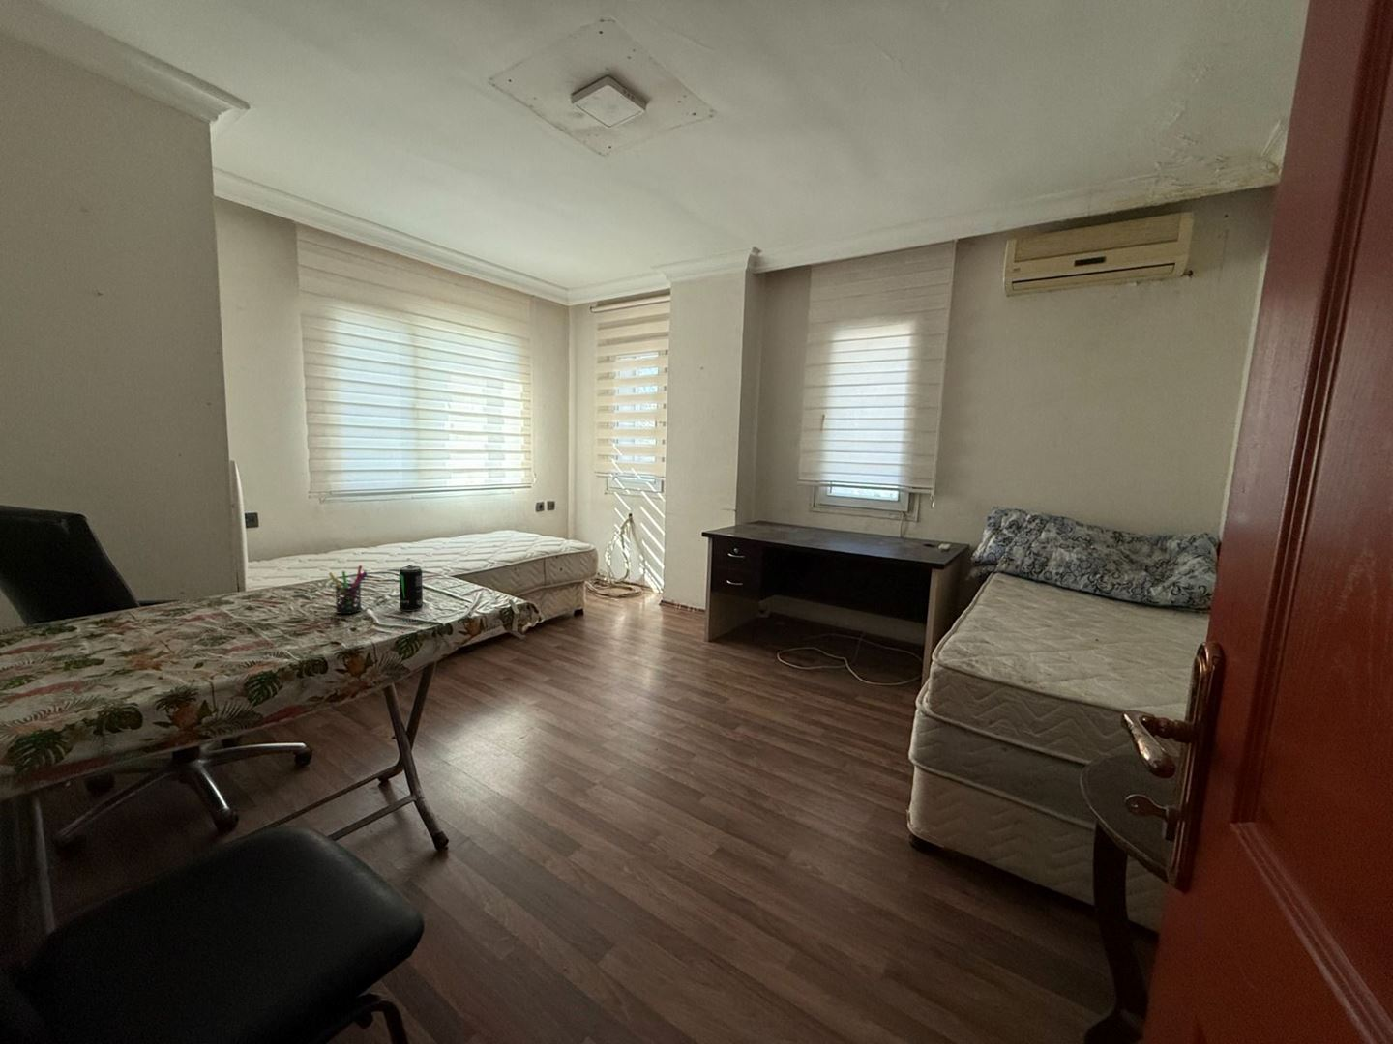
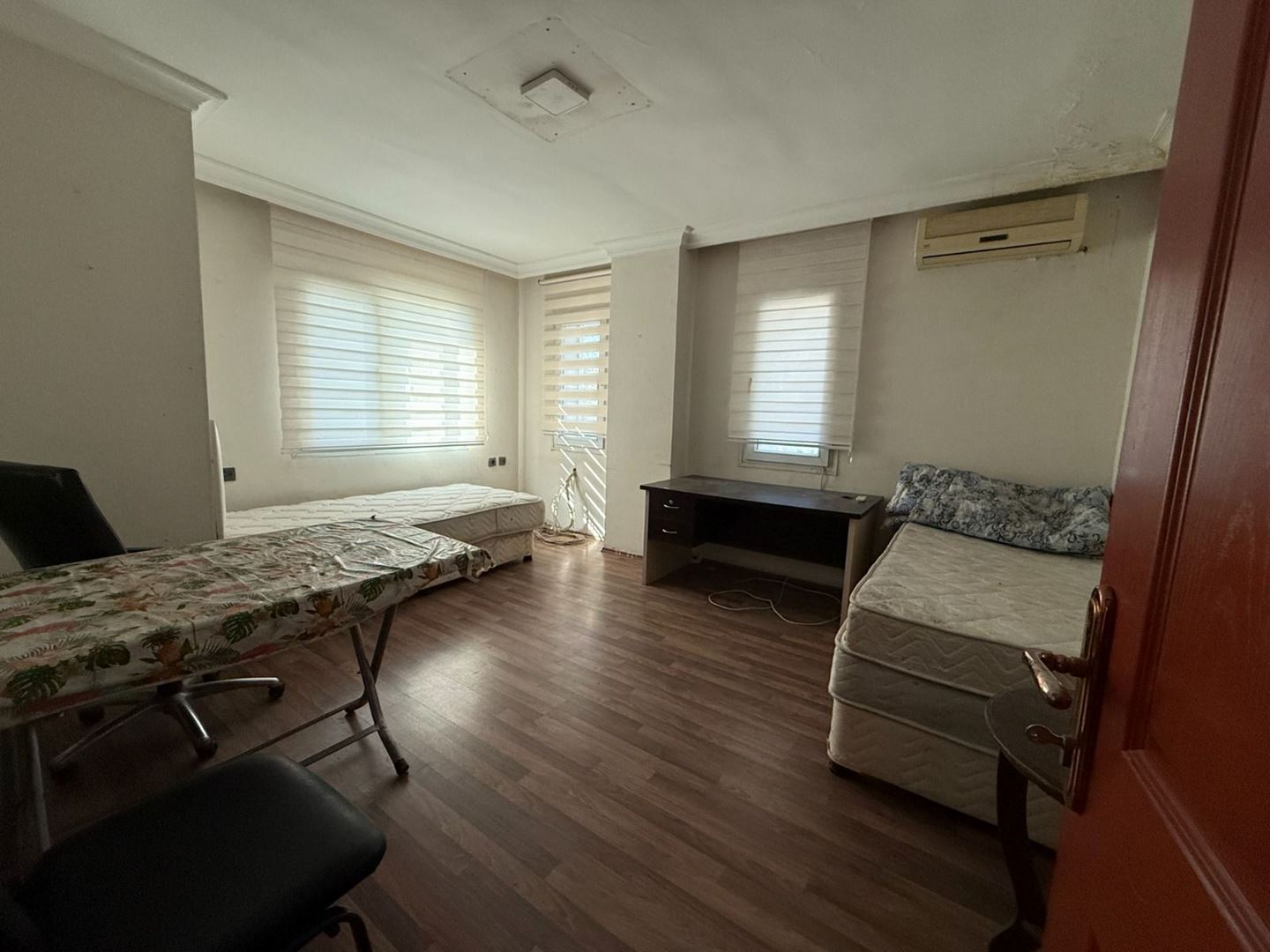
- pen holder [328,565,369,615]
- beverage can [398,566,423,612]
